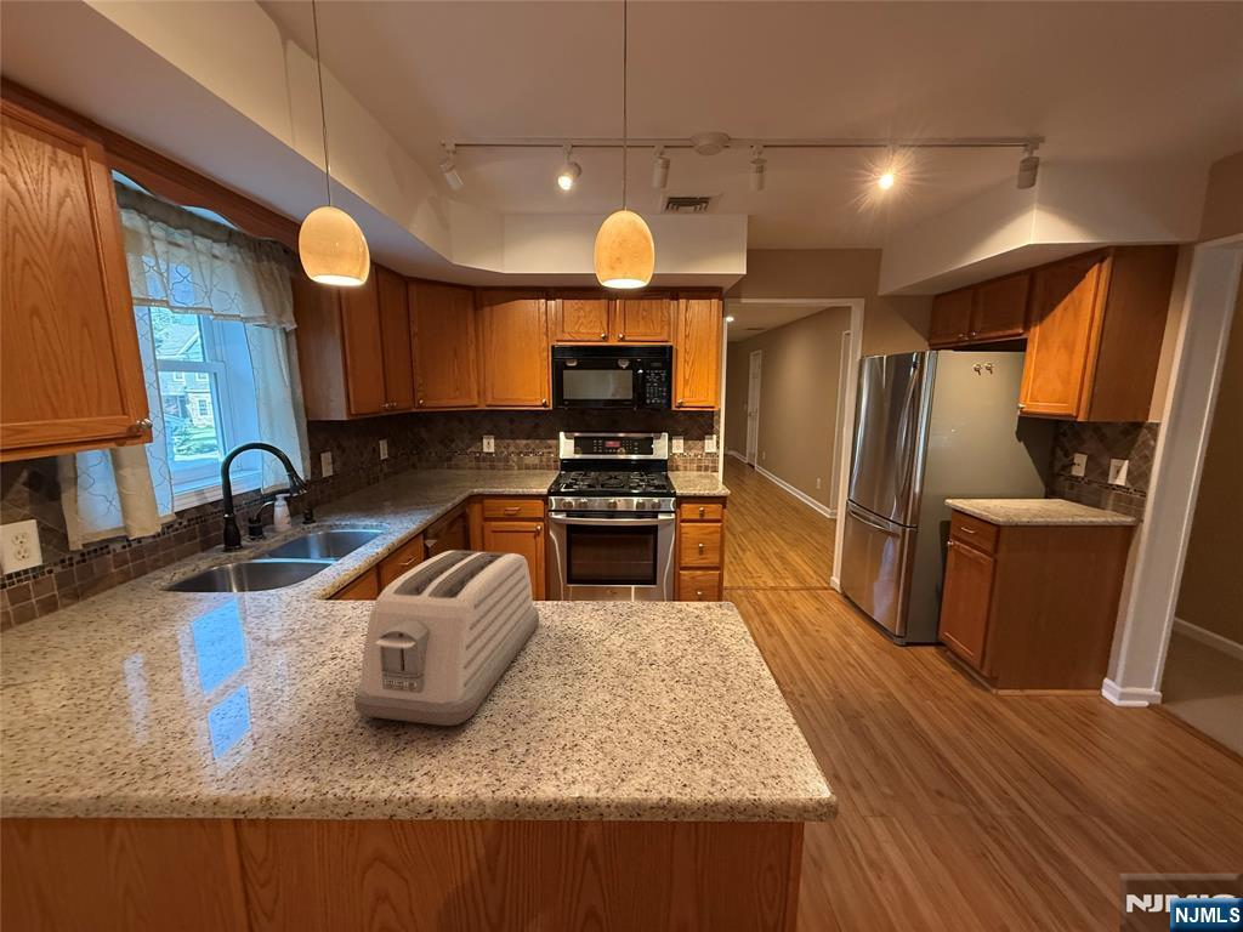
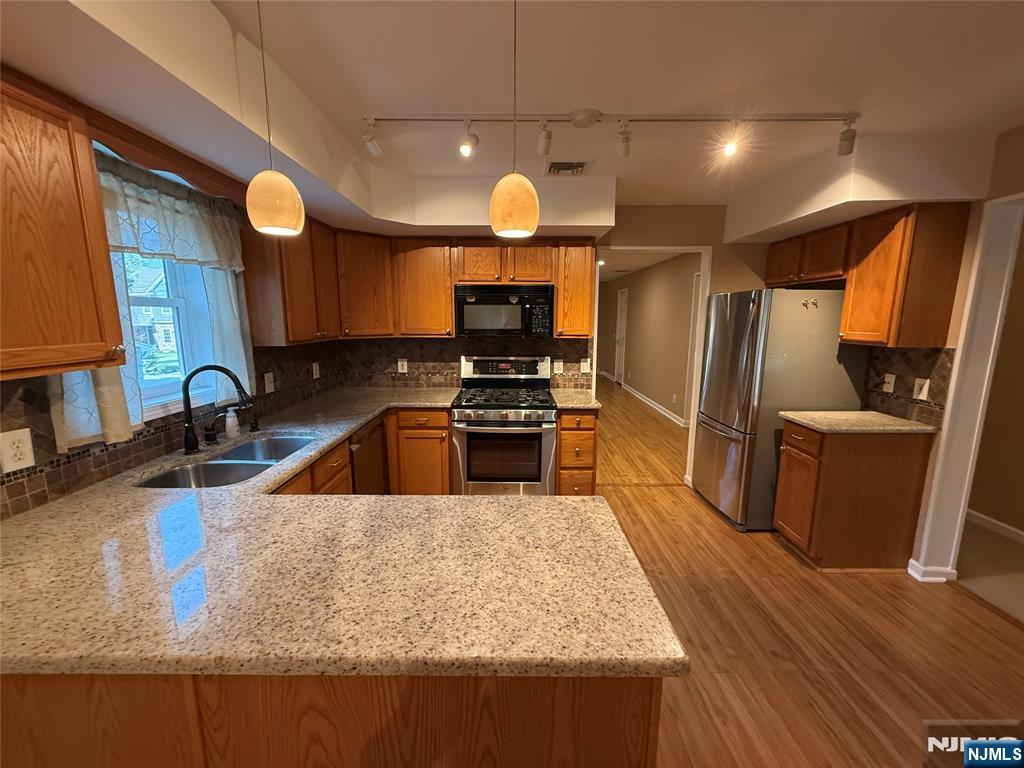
- toaster [353,550,540,727]
